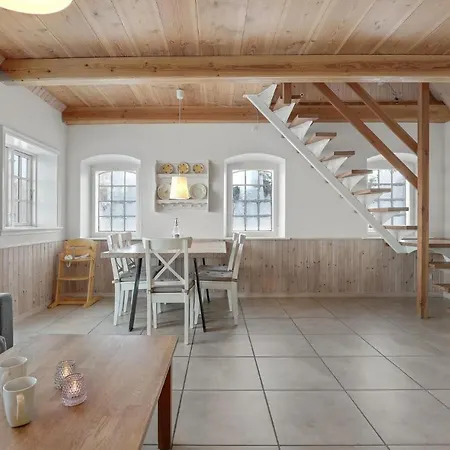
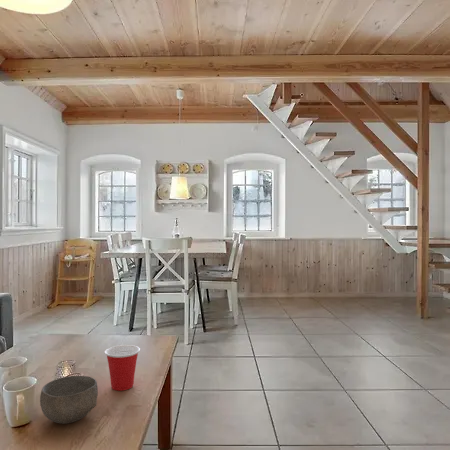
+ bowl [39,375,99,425]
+ cup [104,344,141,391]
